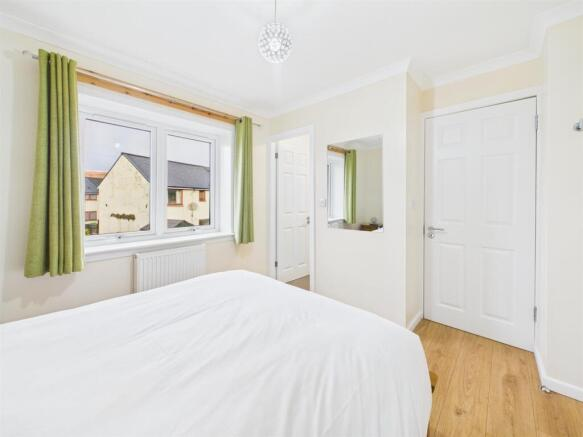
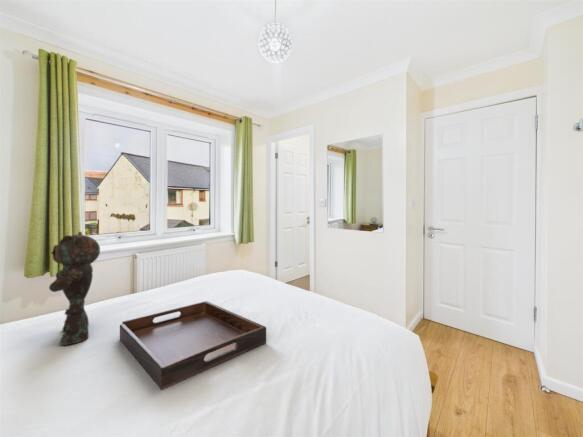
+ serving tray [119,300,267,391]
+ teddy bear [48,231,101,346]
